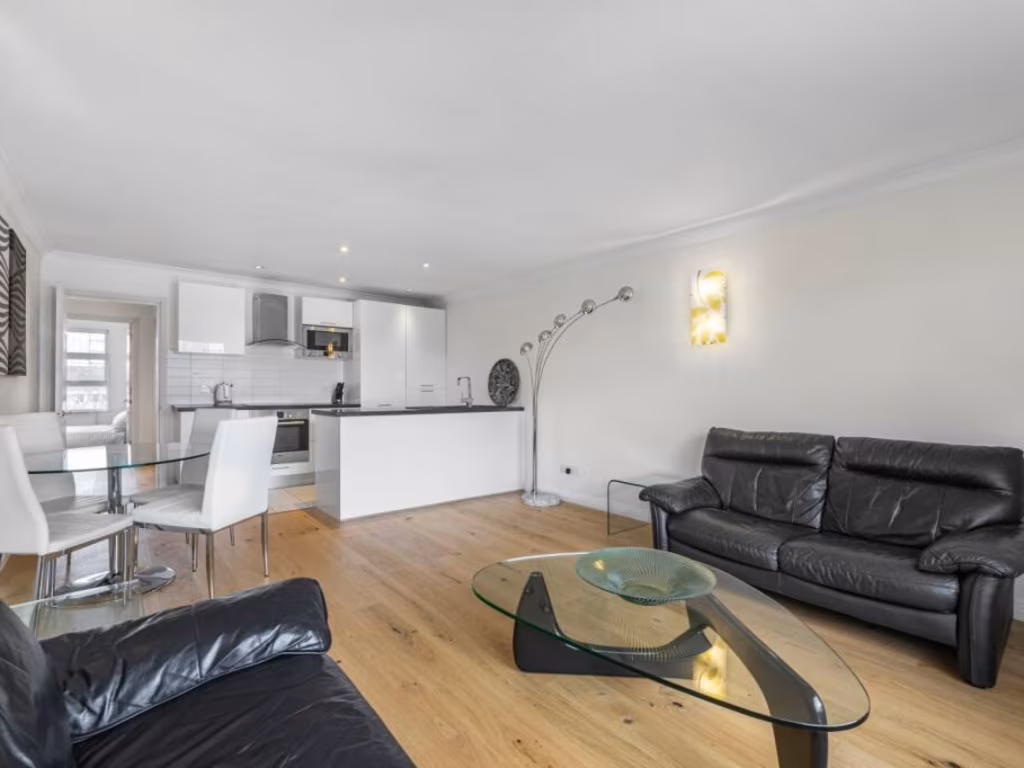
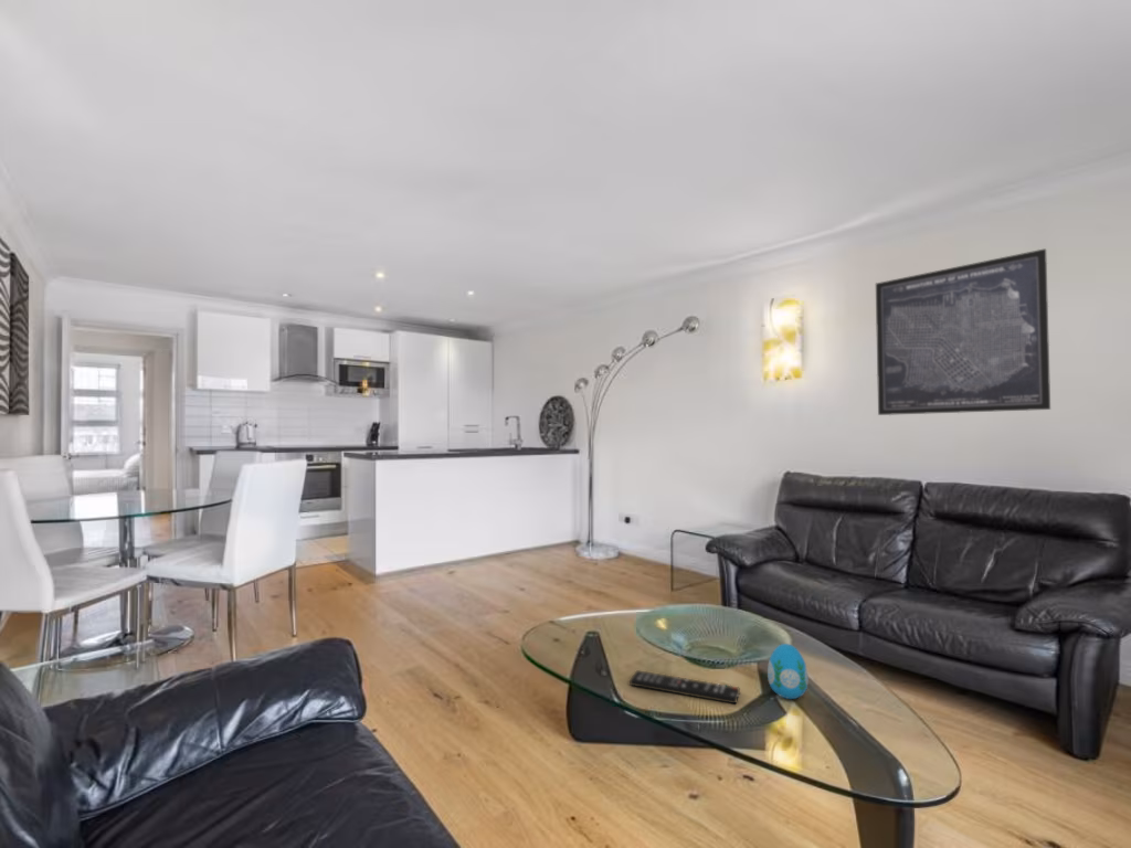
+ wall art [875,247,1051,416]
+ remote control [628,669,741,706]
+ decorative egg [767,643,810,700]
